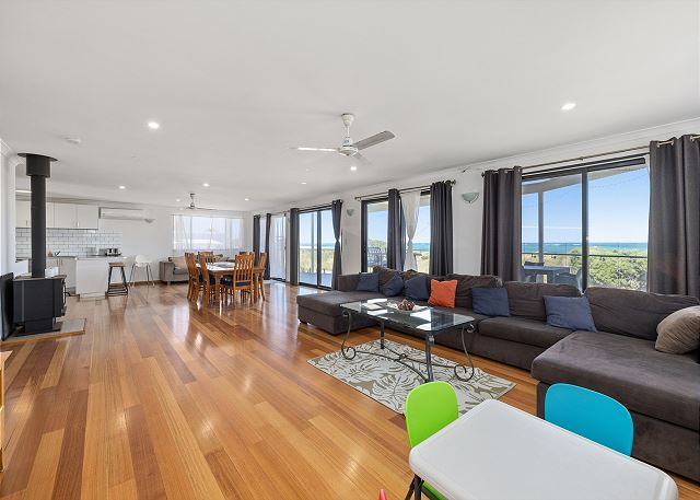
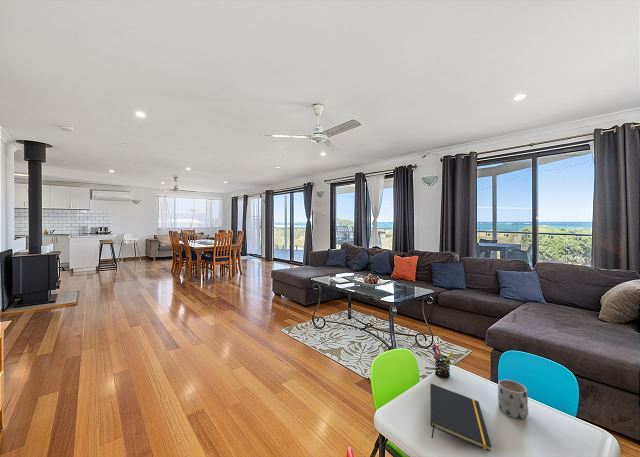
+ pen holder [431,344,454,379]
+ mug [497,379,529,420]
+ notepad [429,383,493,453]
